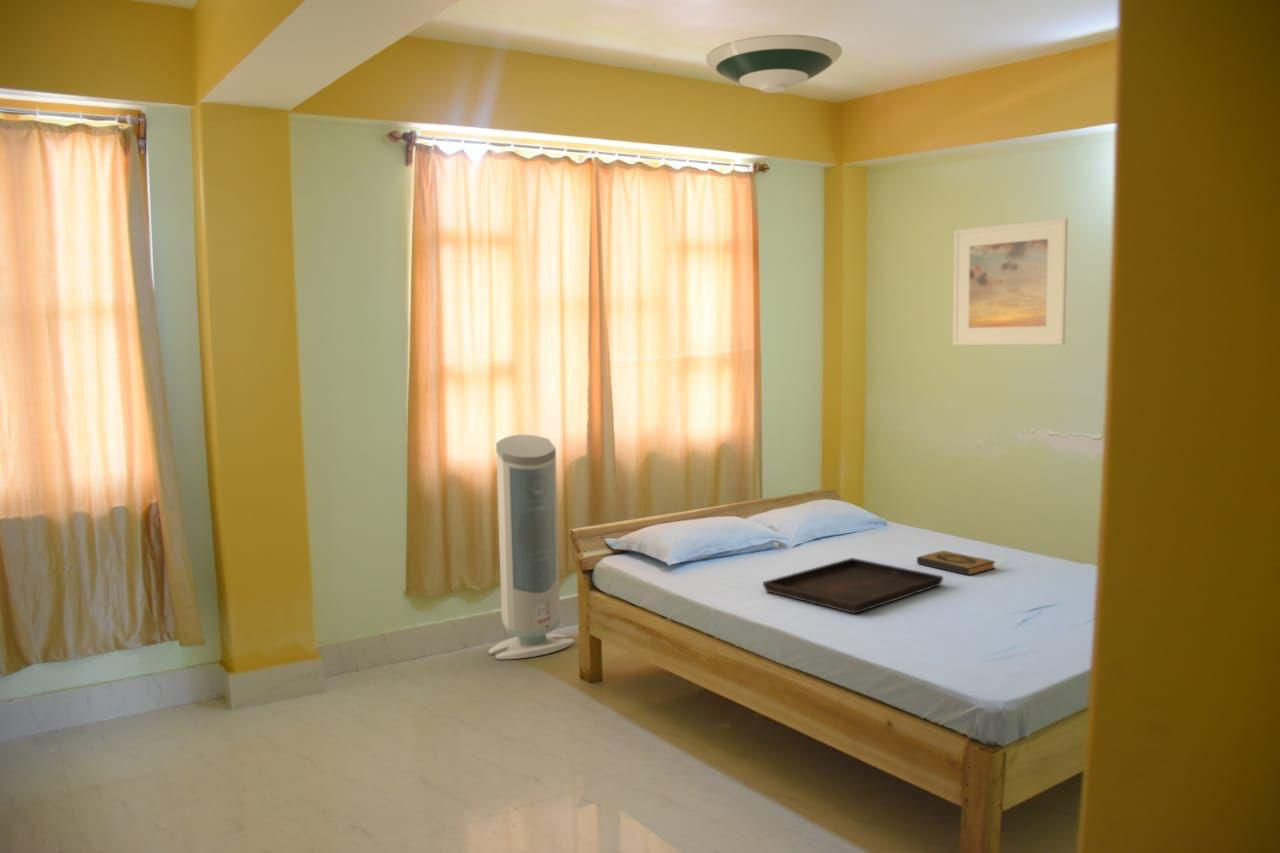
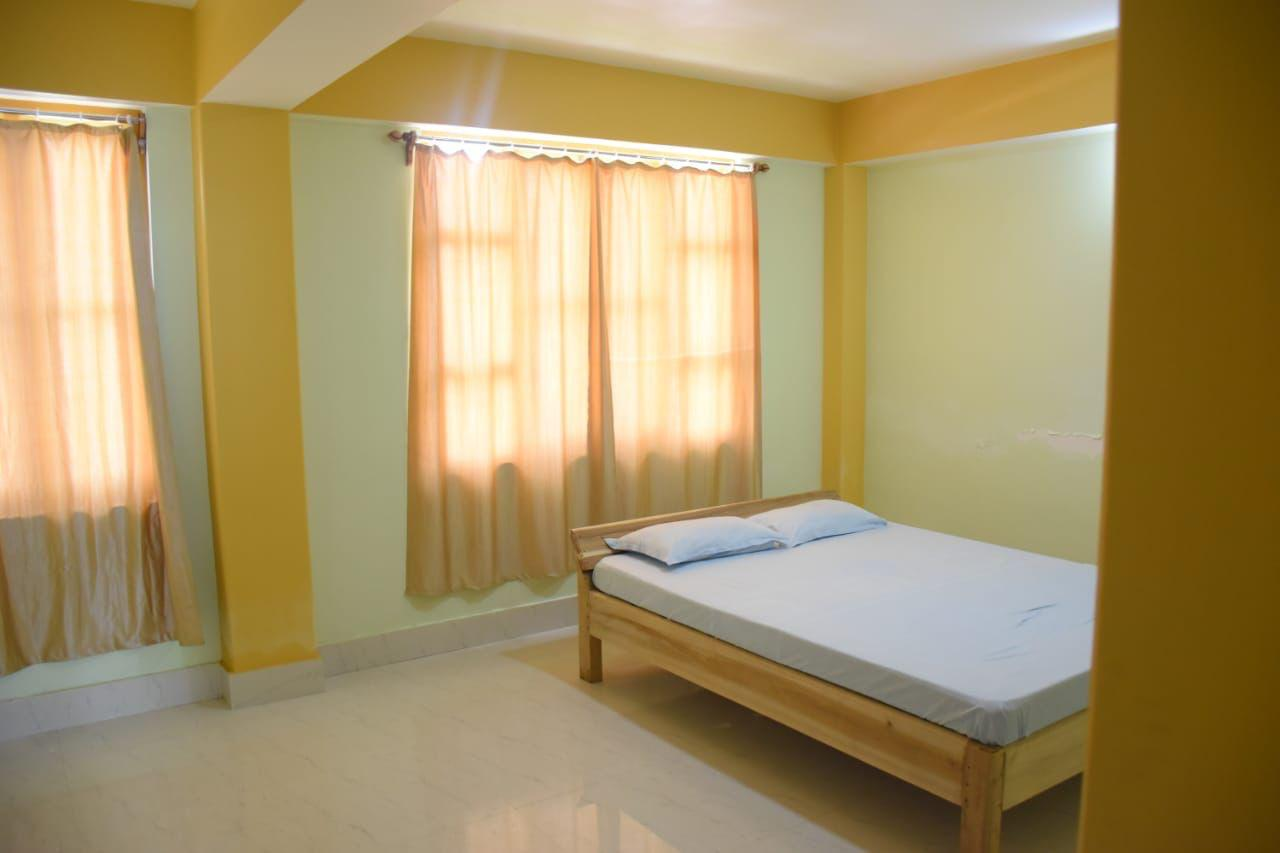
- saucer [705,34,843,94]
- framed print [952,217,1069,346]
- hardback book [916,550,996,576]
- serving tray [762,557,944,615]
- air purifier [487,434,576,660]
